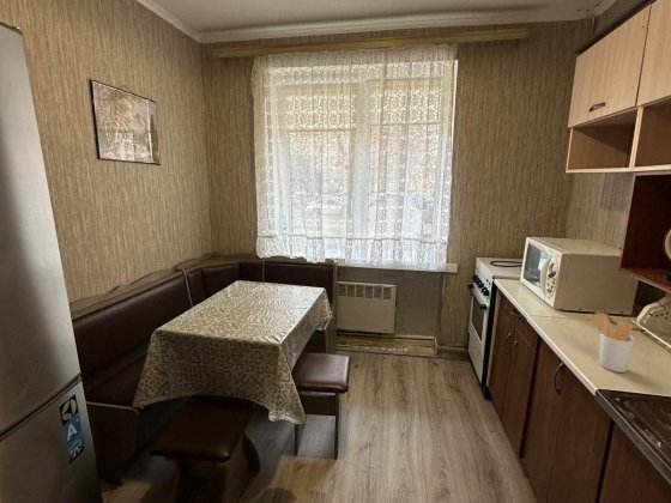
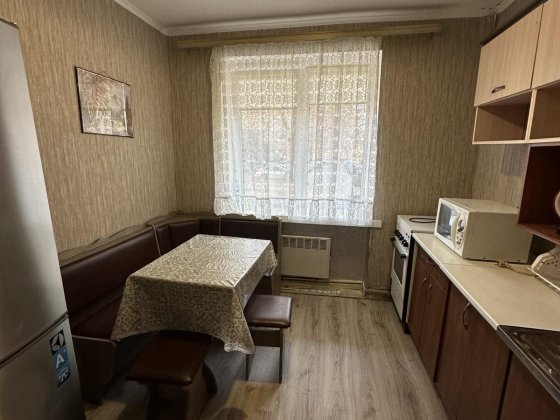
- utensil holder [587,313,636,374]
